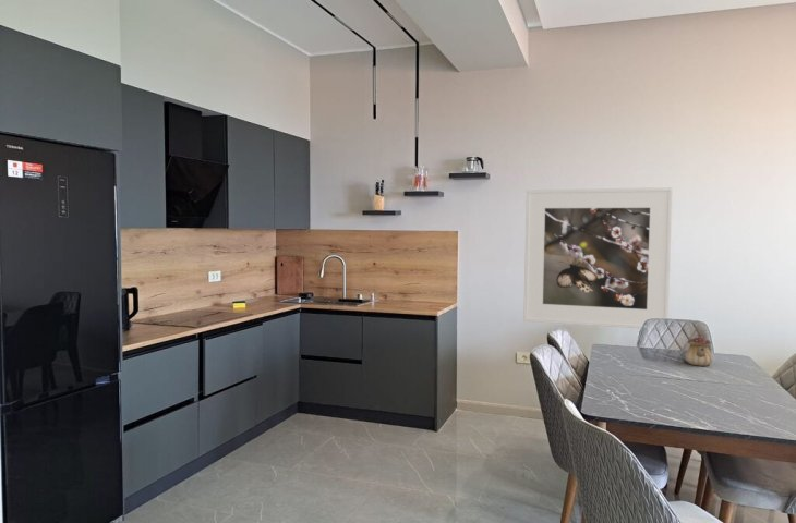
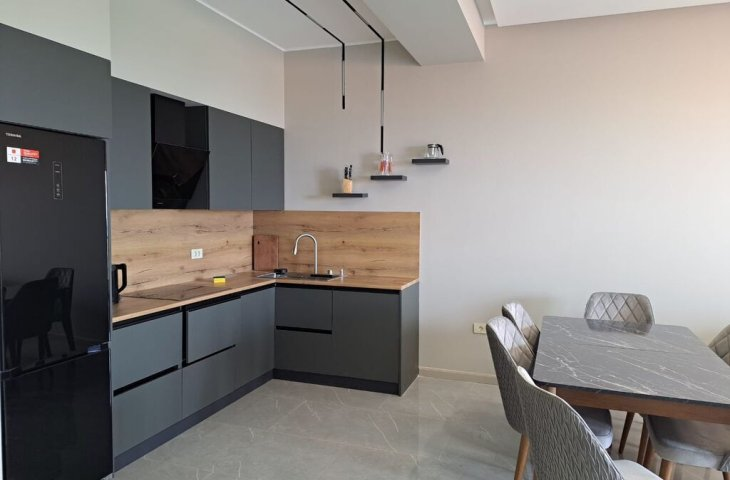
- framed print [522,186,674,330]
- teapot [684,332,714,367]
